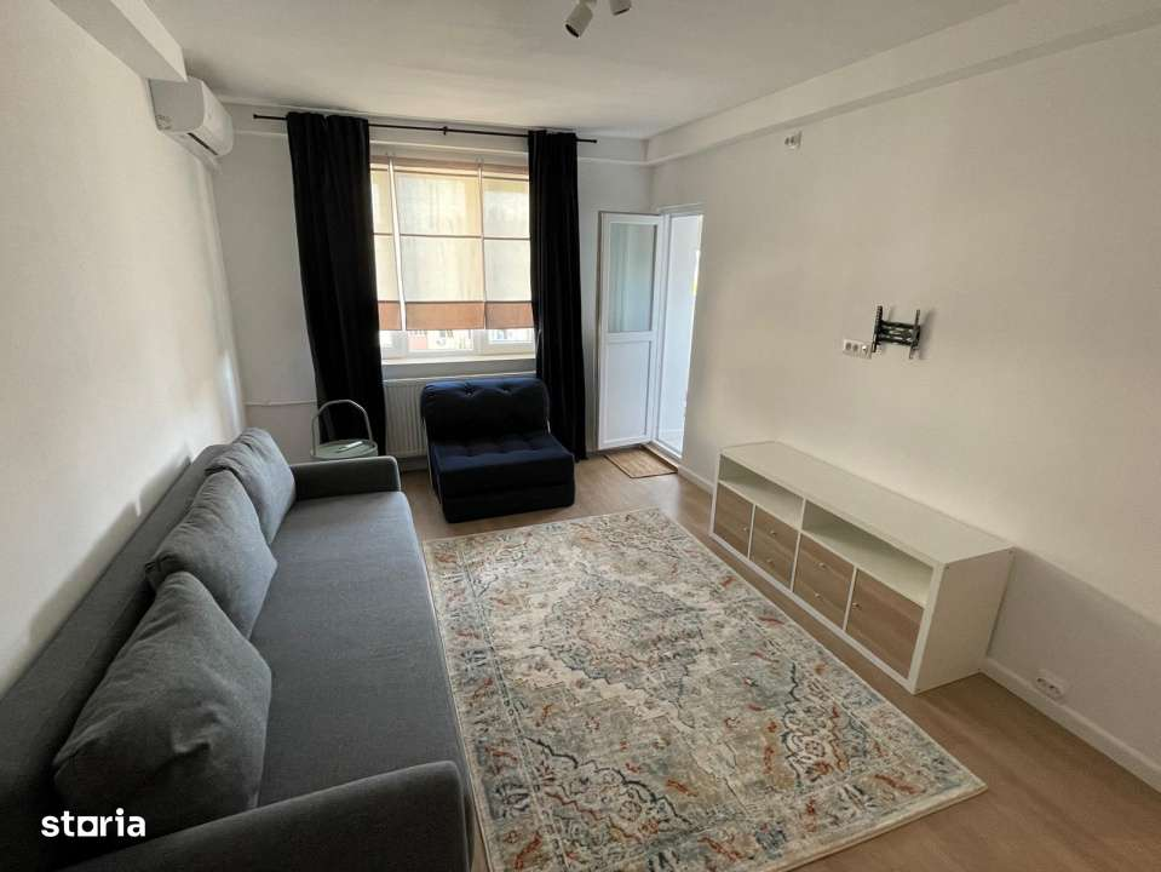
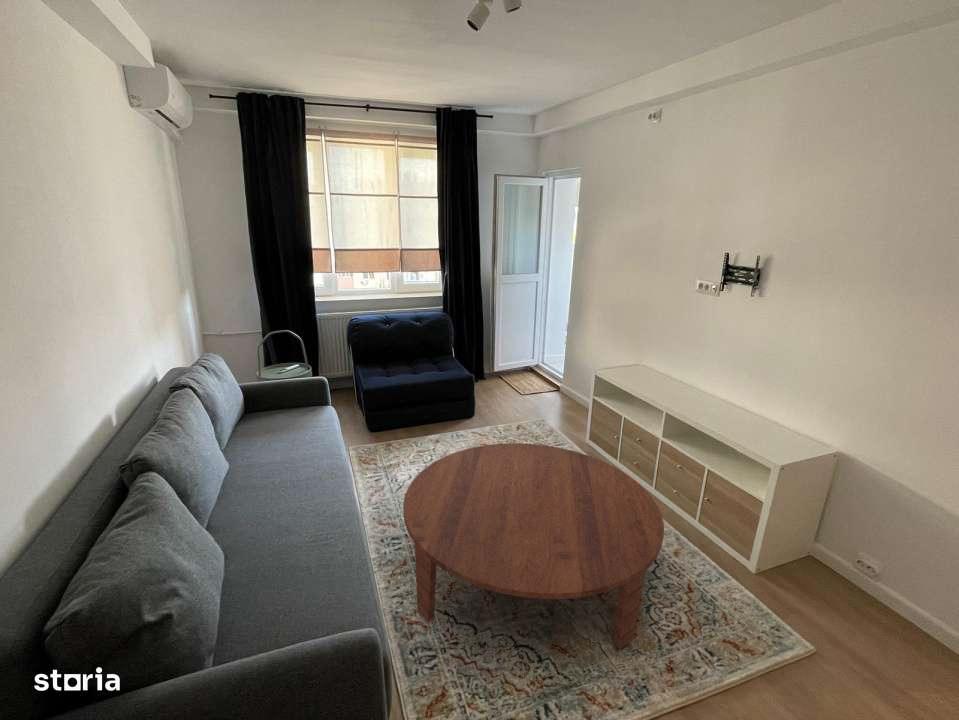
+ coffee table [402,442,665,650]
